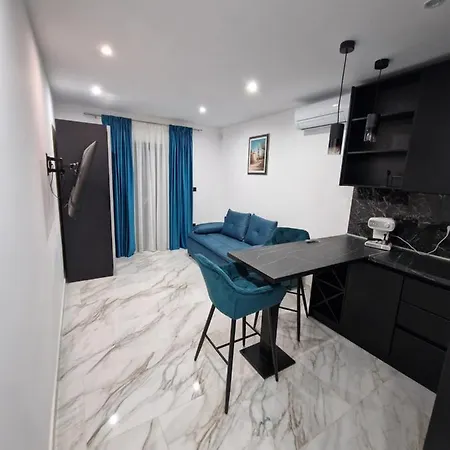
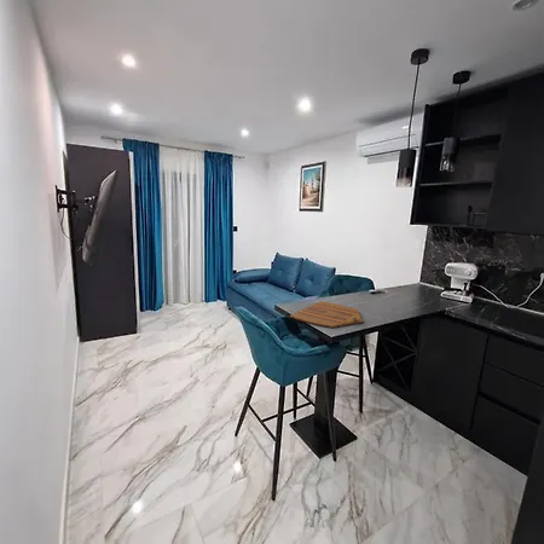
+ cutting board [289,300,364,329]
